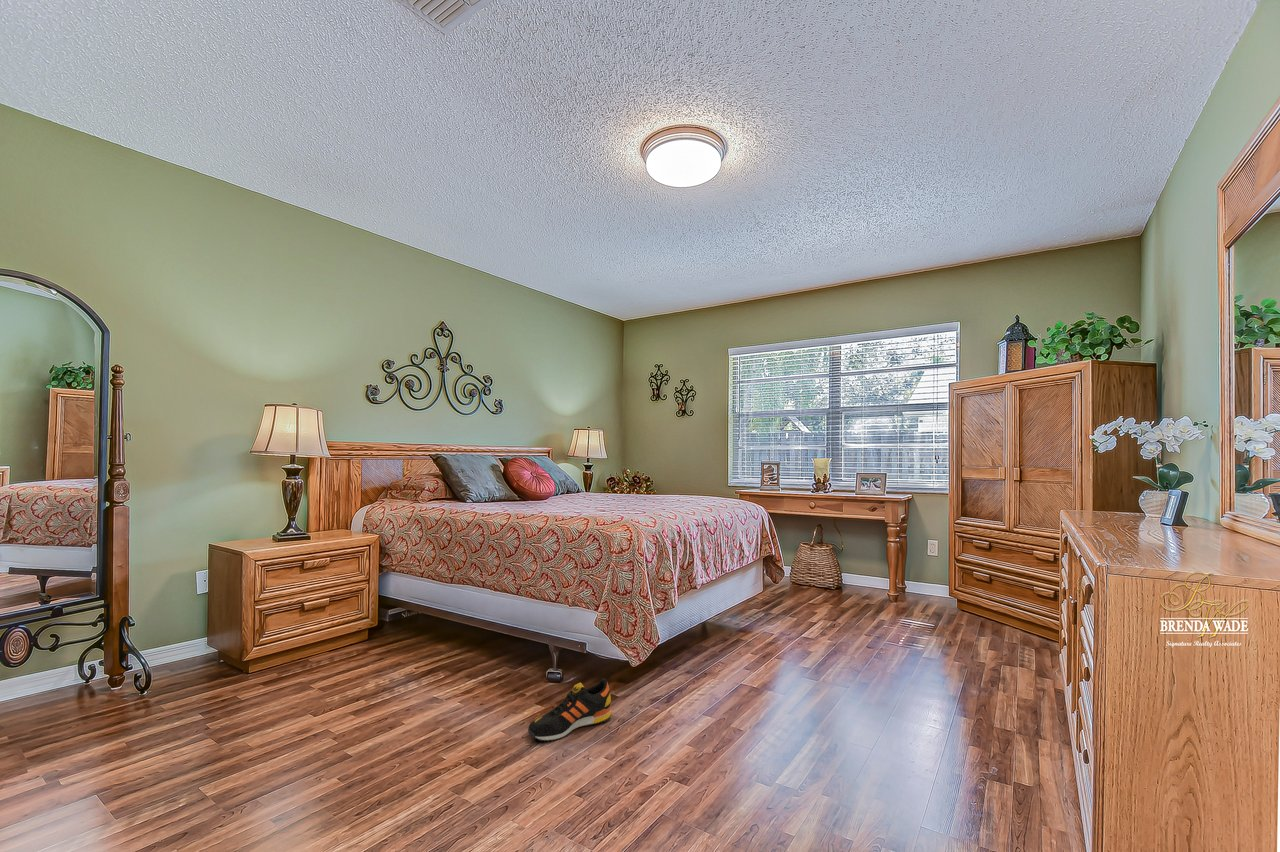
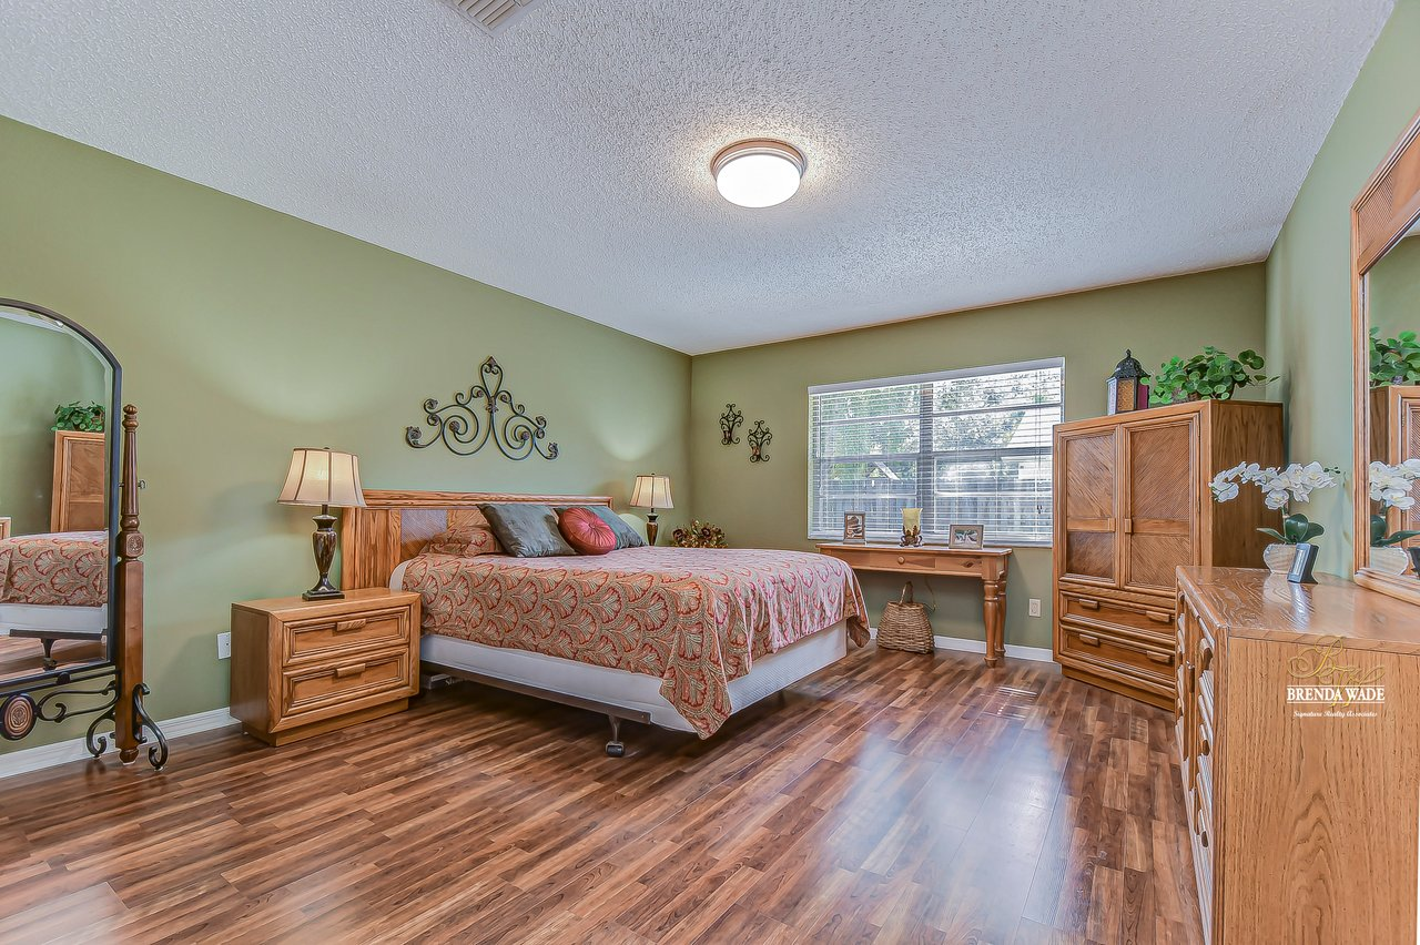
- shoe [527,677,612,743]
